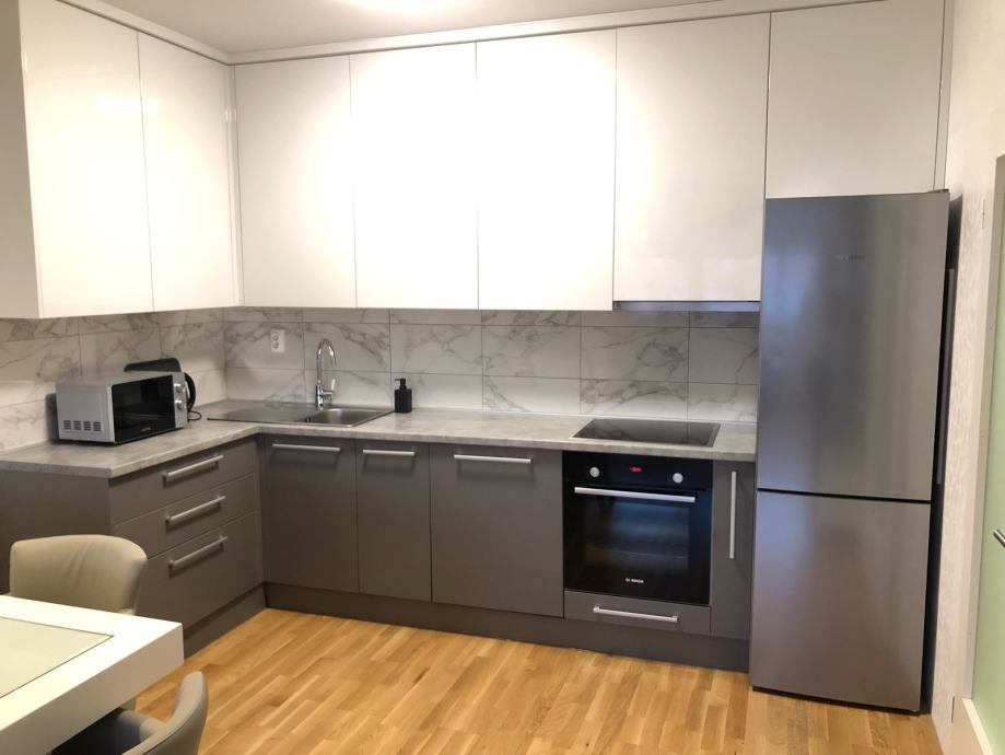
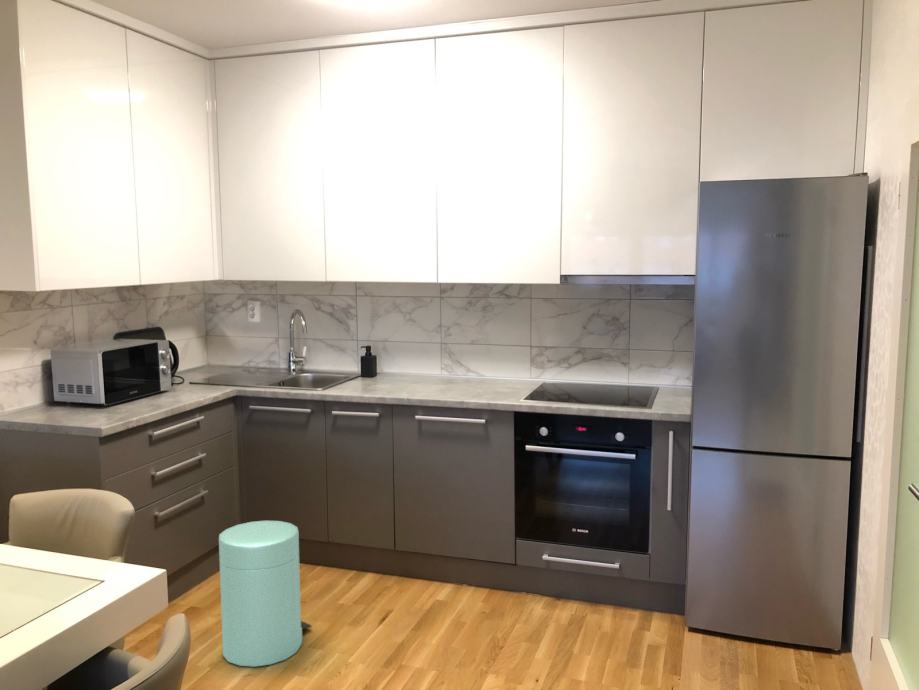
+ trash can [218,520,313,668]
